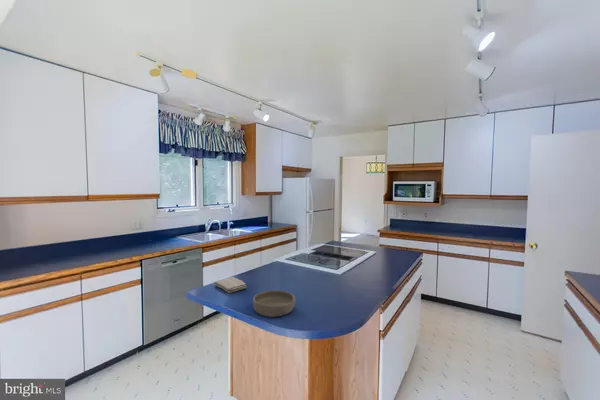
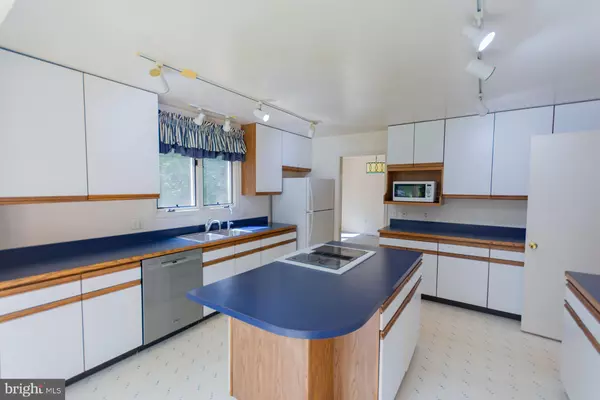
- bowl [252,289,296,318]
- washcloth [213,276,248,294]
